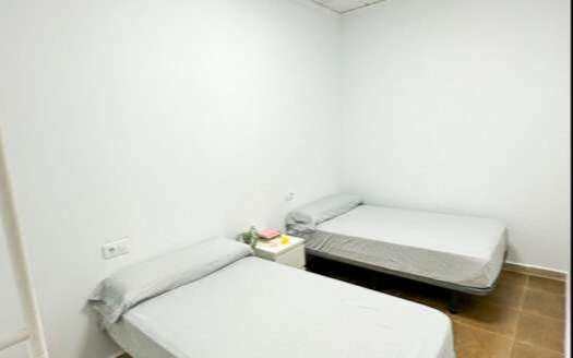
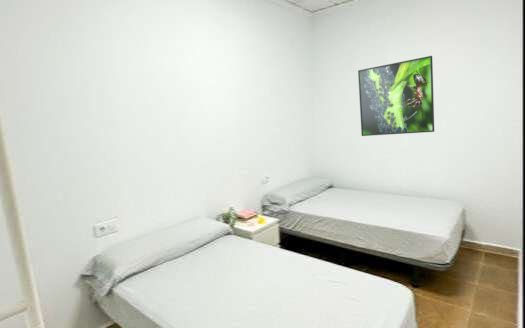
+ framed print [357,55,435,137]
